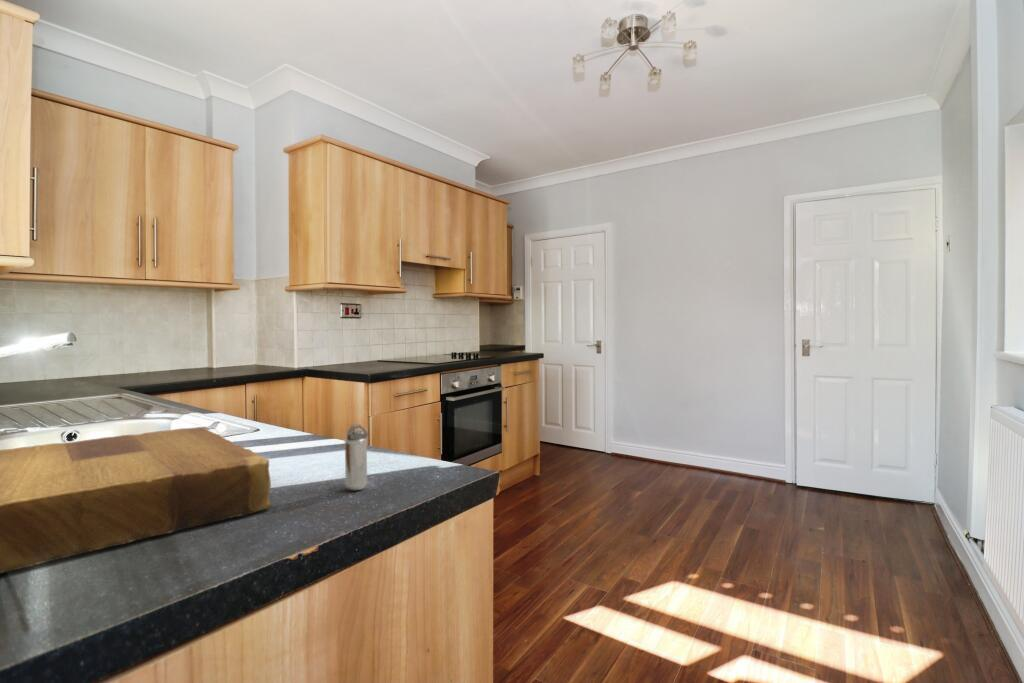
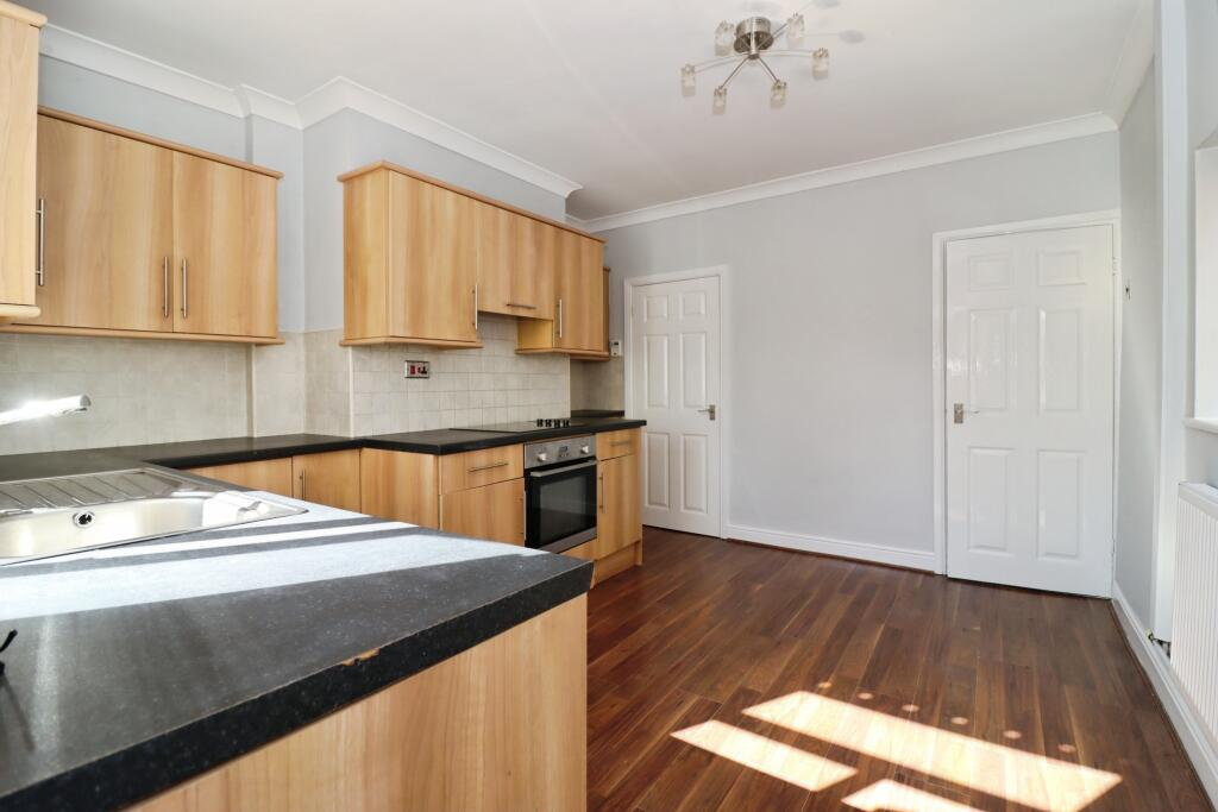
- cutting board [0,426,272,574]
- shaker [343,423,369,491]
